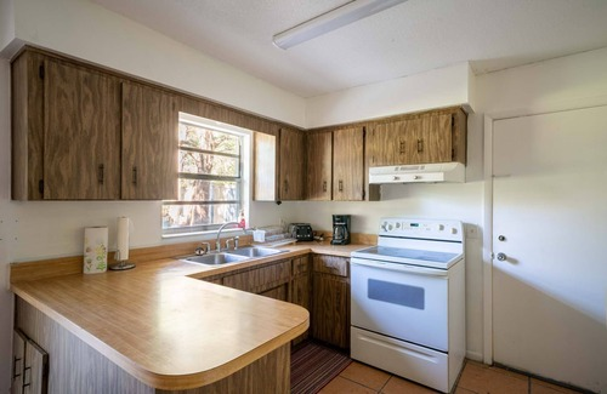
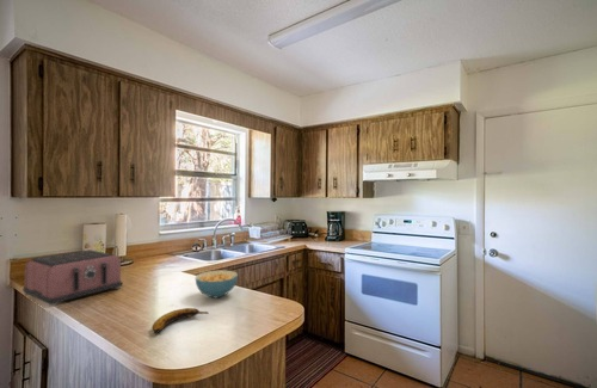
+ banana [152,307,210,334]
+ toaster [21,248,123,308]
+ cereal bowl [195,269,239,300]
